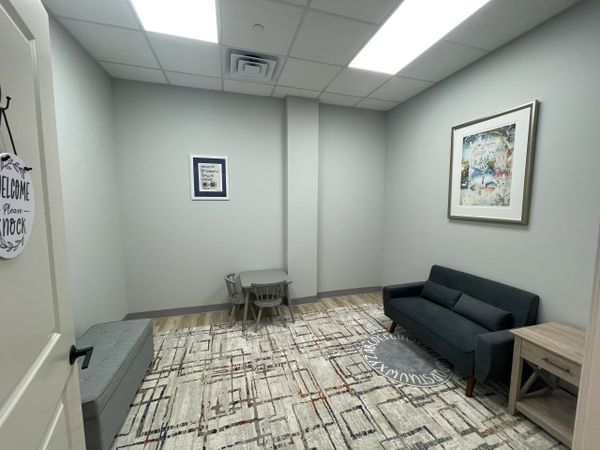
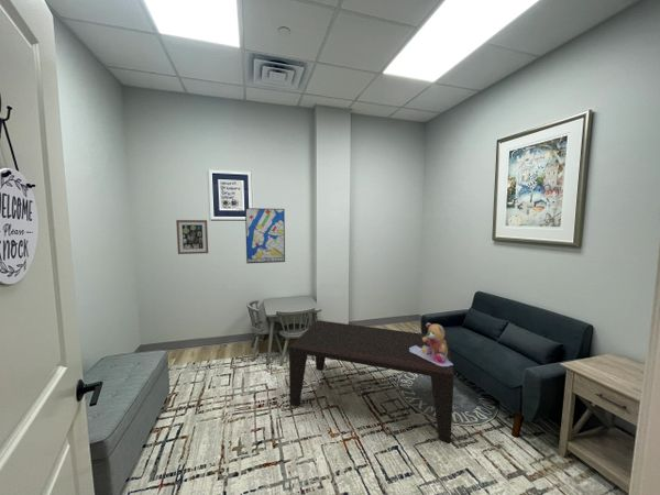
+ coffee table [288,319,455,443]
+ wall art [175,219,209,255]
+ teddy bear [409,322,454,366]
+ wall art [244,207,286,265]
